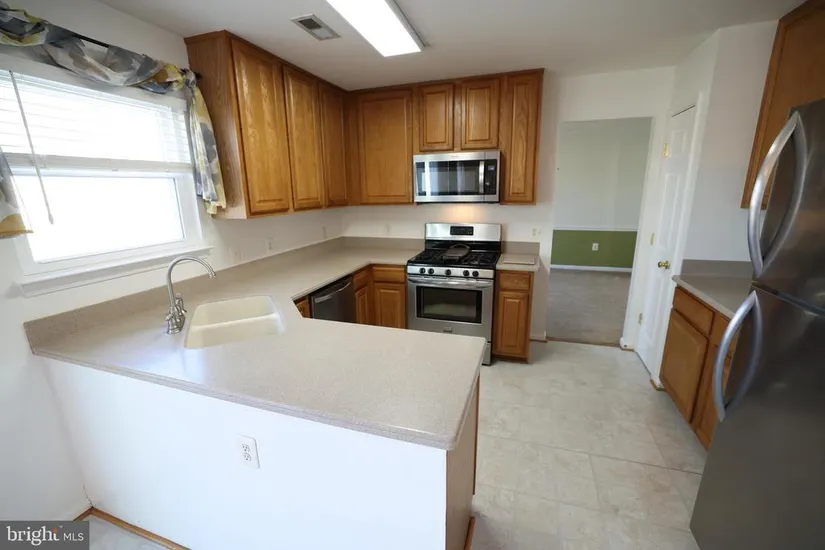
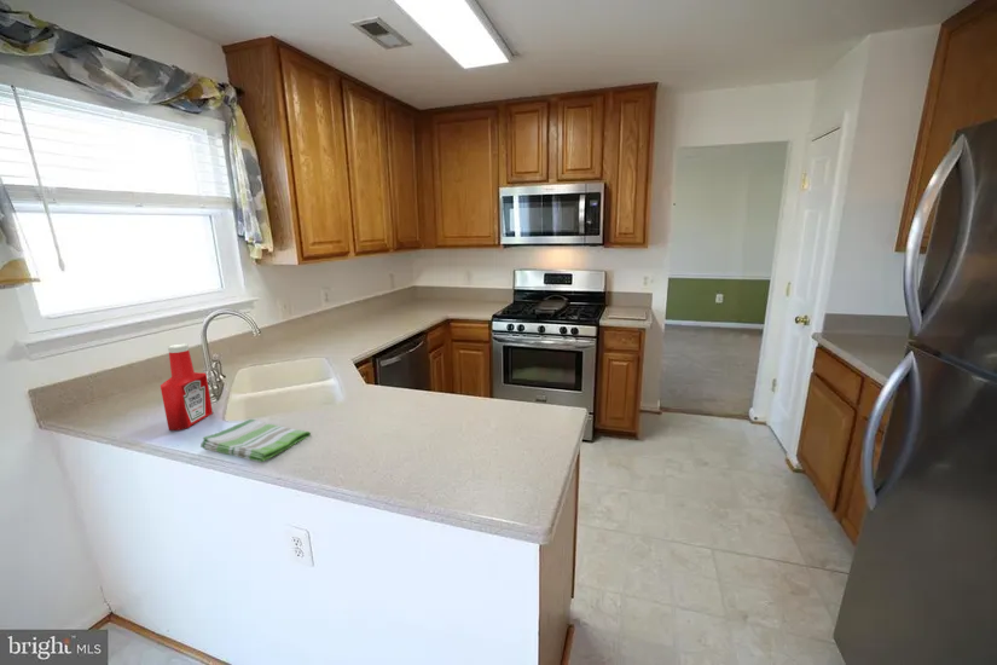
+ dish towel [199,418,312,463]
+ soap bottle [160,342,214,432]
